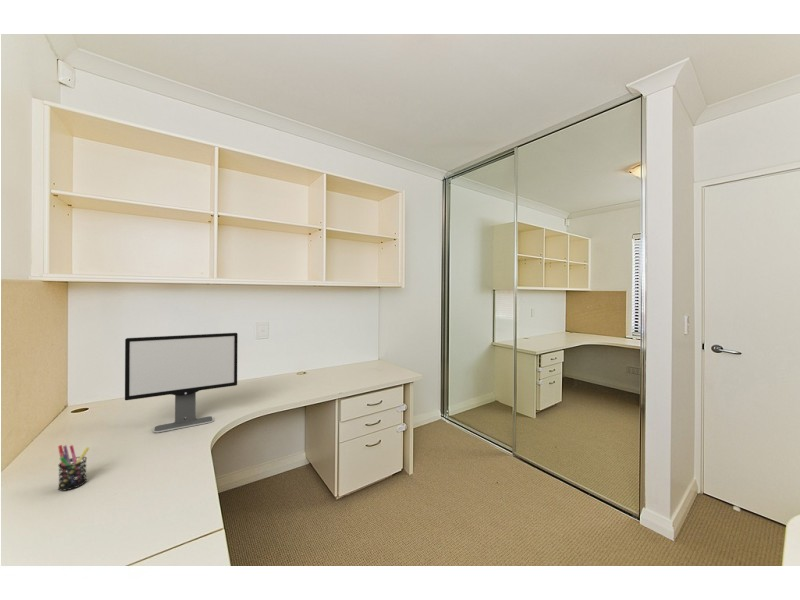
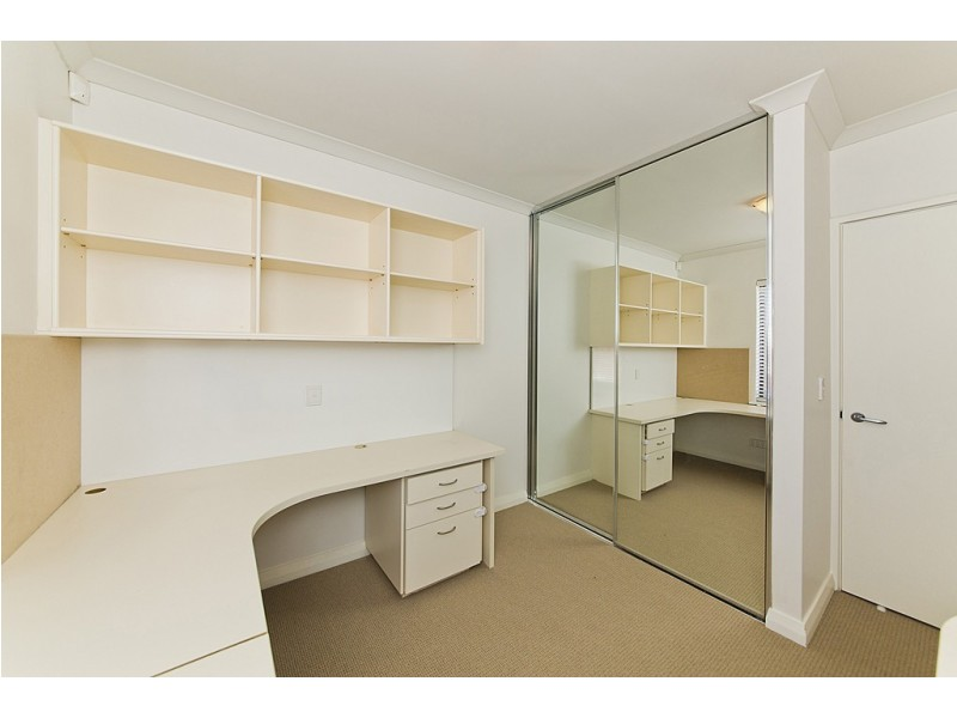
- pen holder [57,444,90,492]
- computer monitor [124,332,239,434]
